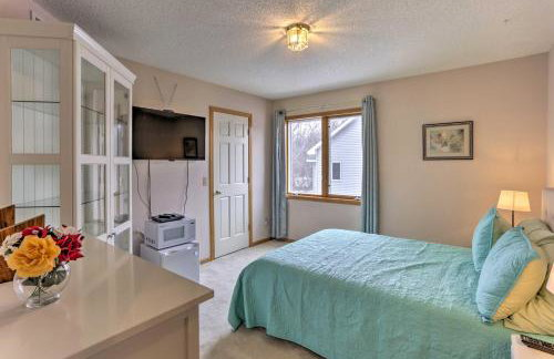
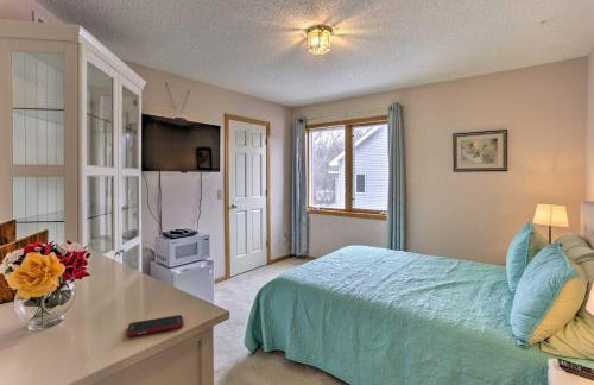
+ cell phone [126,314,184,337]
